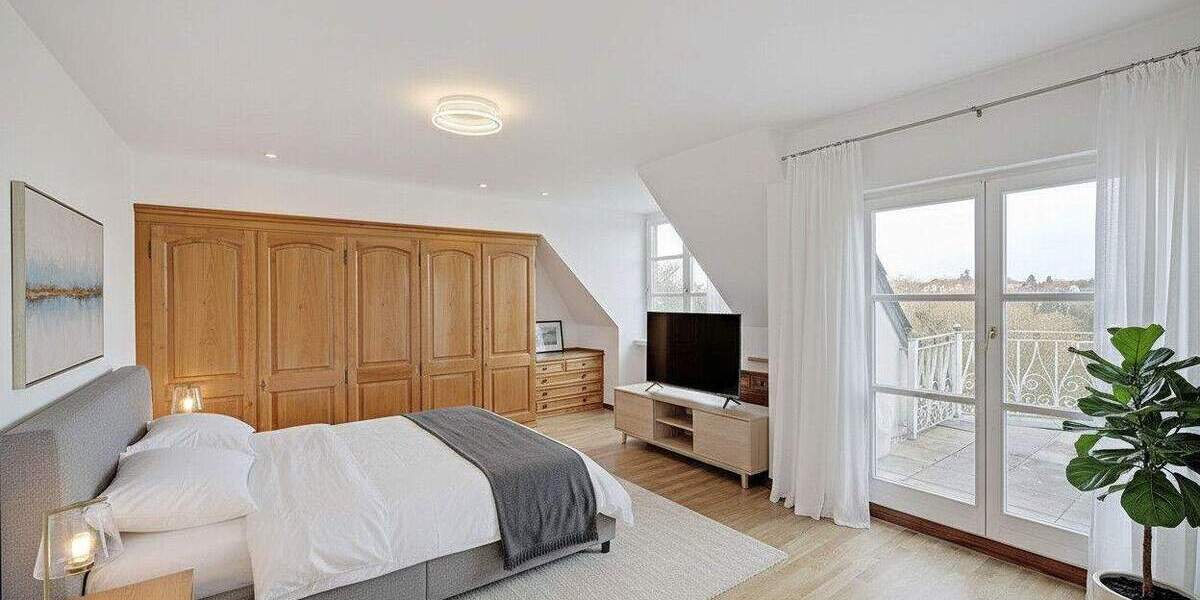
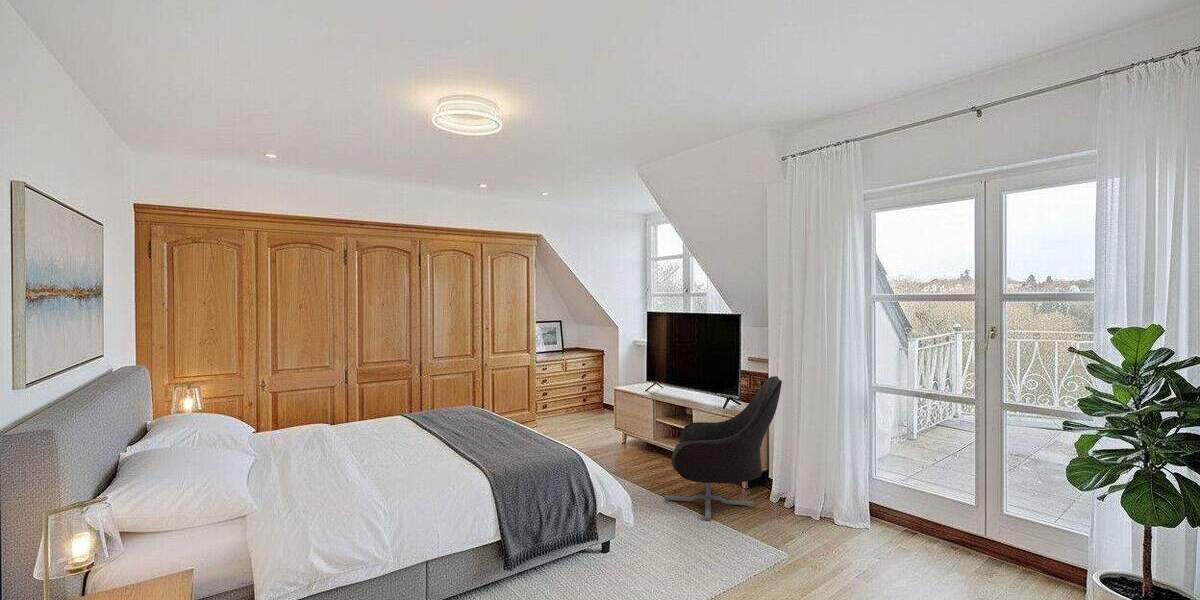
+ armchair [663,375,783,521]
